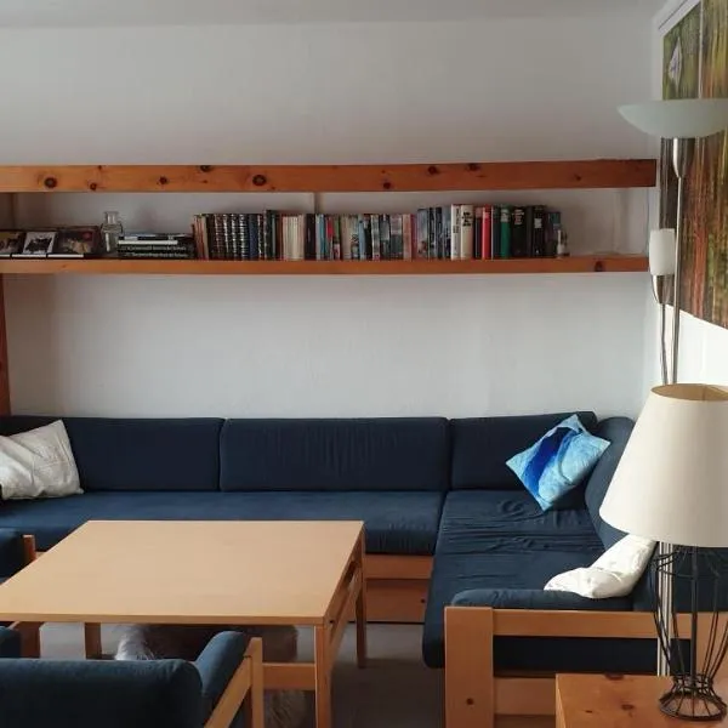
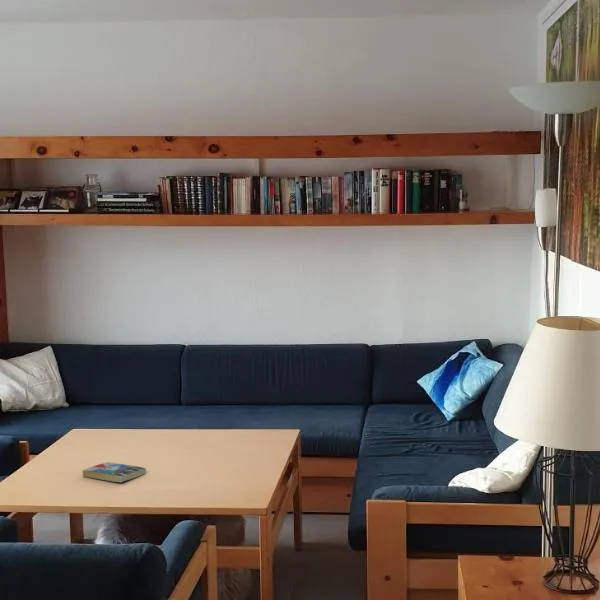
+ book [81,461,147,483]
